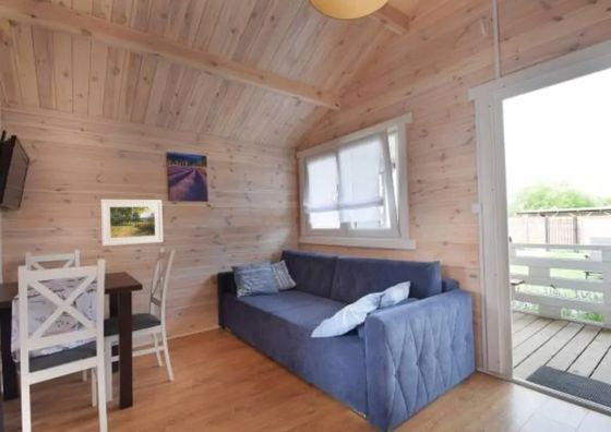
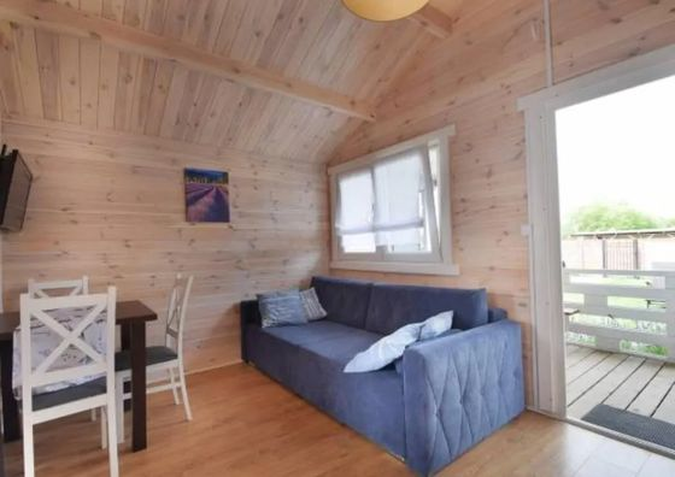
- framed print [99,199,164,247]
